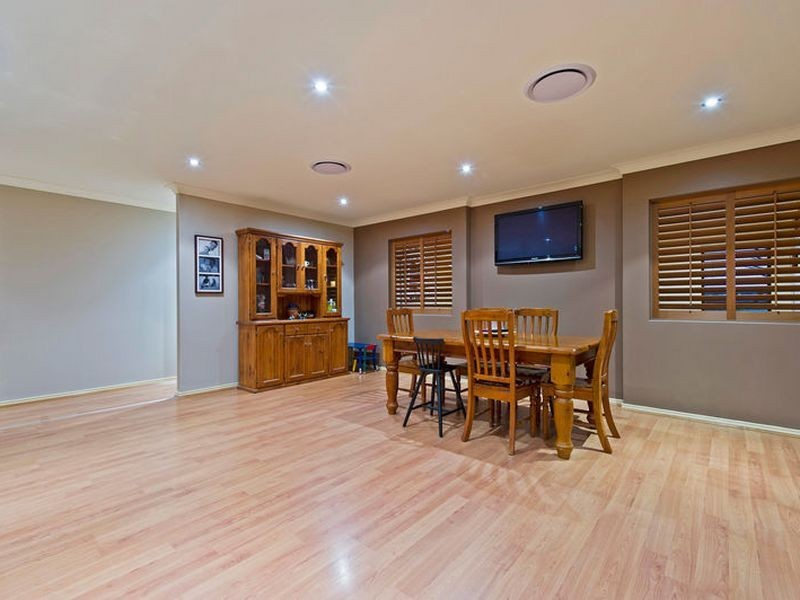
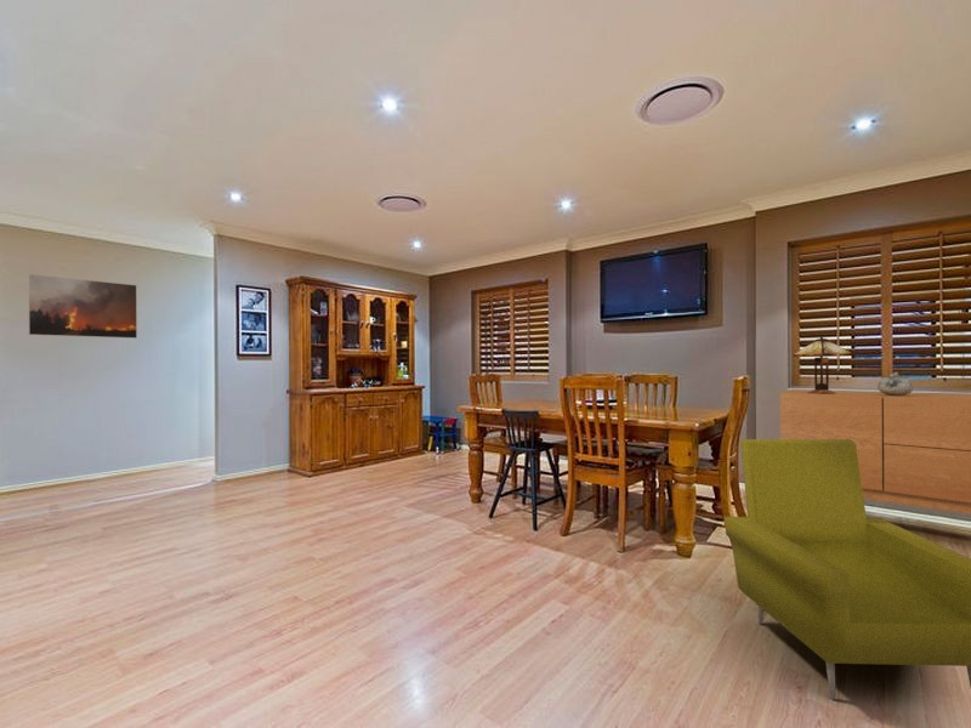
+ sideboard [779,388,971,516]
+ table lamp [793,336,853,394]
+ armchair [723,438,971,701]
+ decorative bowl [876,371,914,396]
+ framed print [27,273,138,340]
